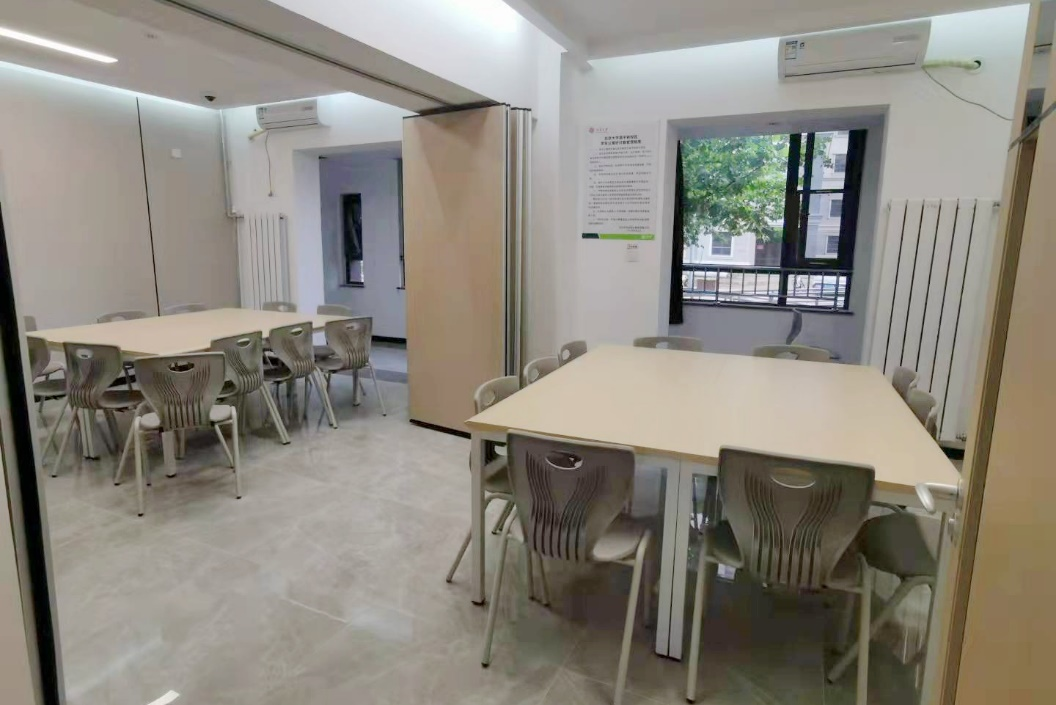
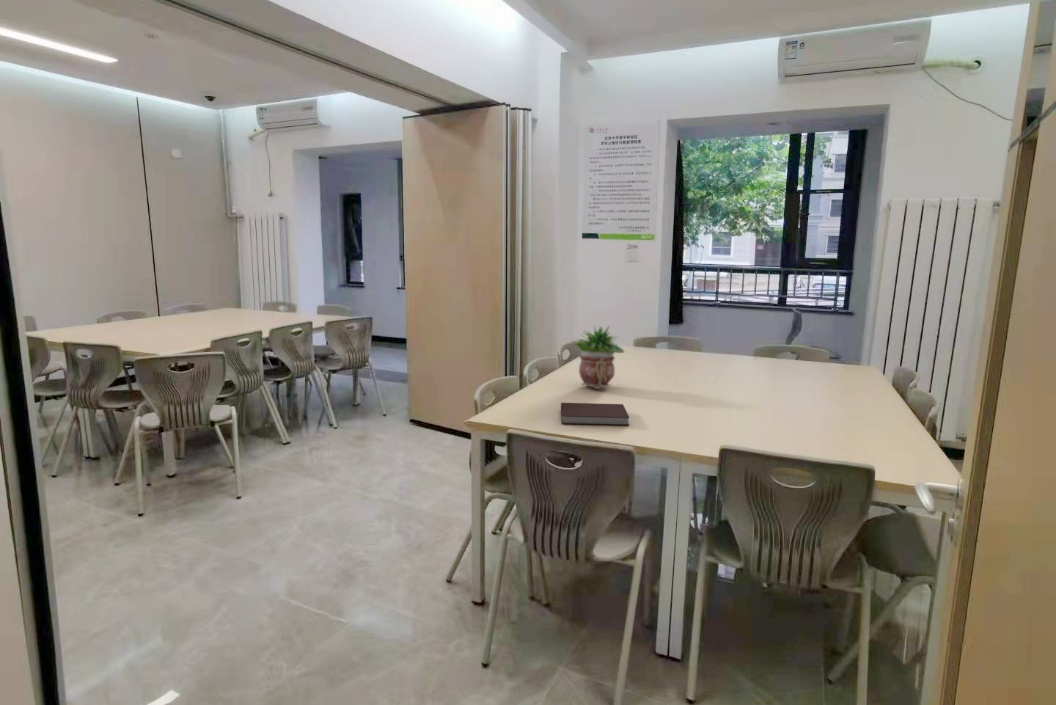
+ notebook [560,402,631,426]
+ potted plant [571,325,625,390]
